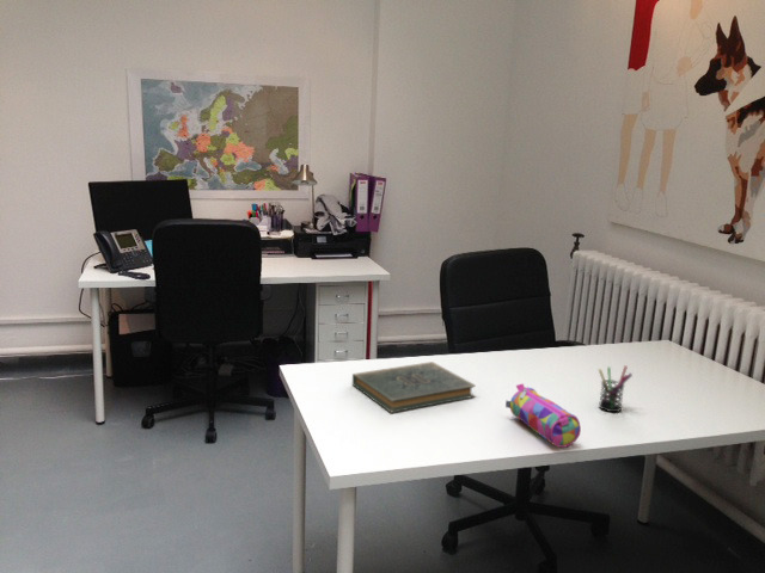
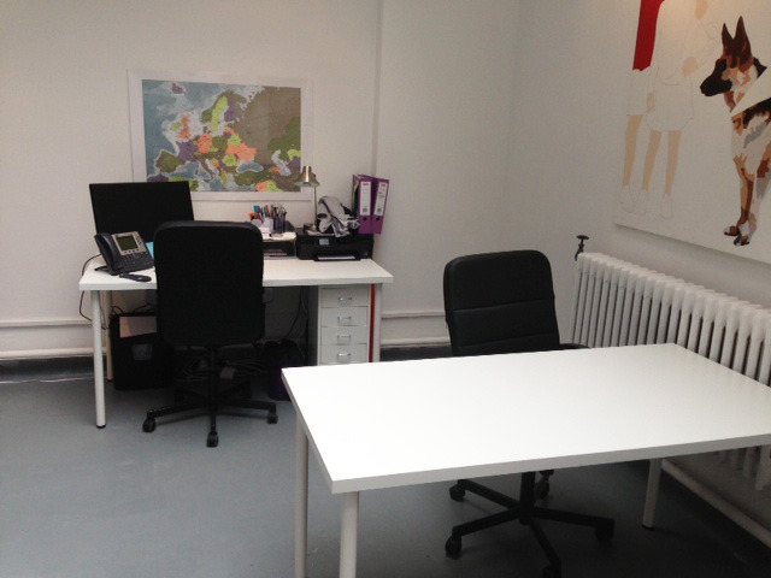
- pencil case [504,382,582,449]
- book [351,361,477,414]
- pen holder [598,364,634,413]
